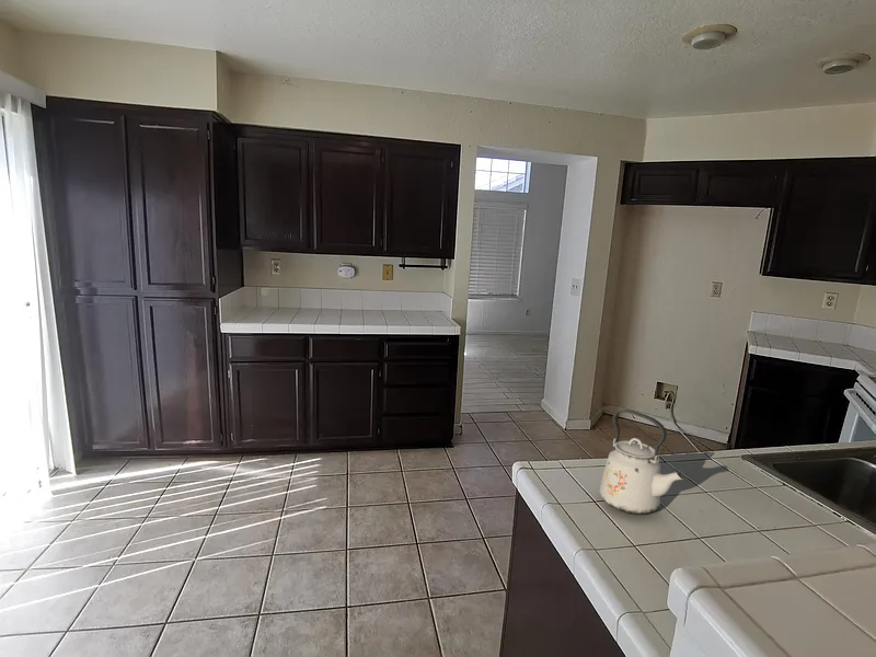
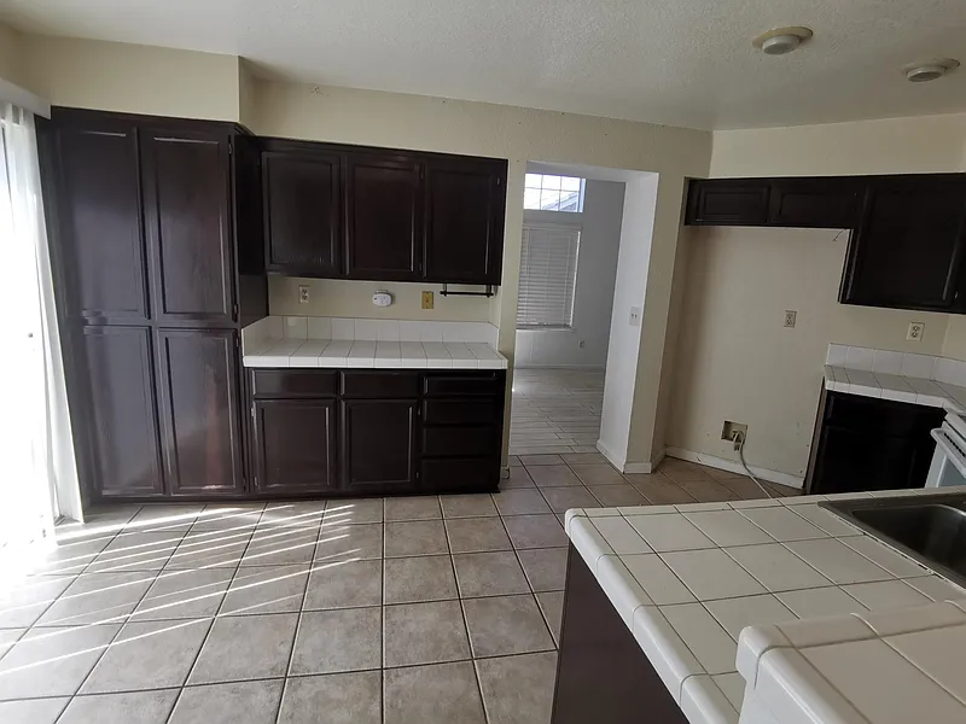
- kettle [599,408,685,516]
